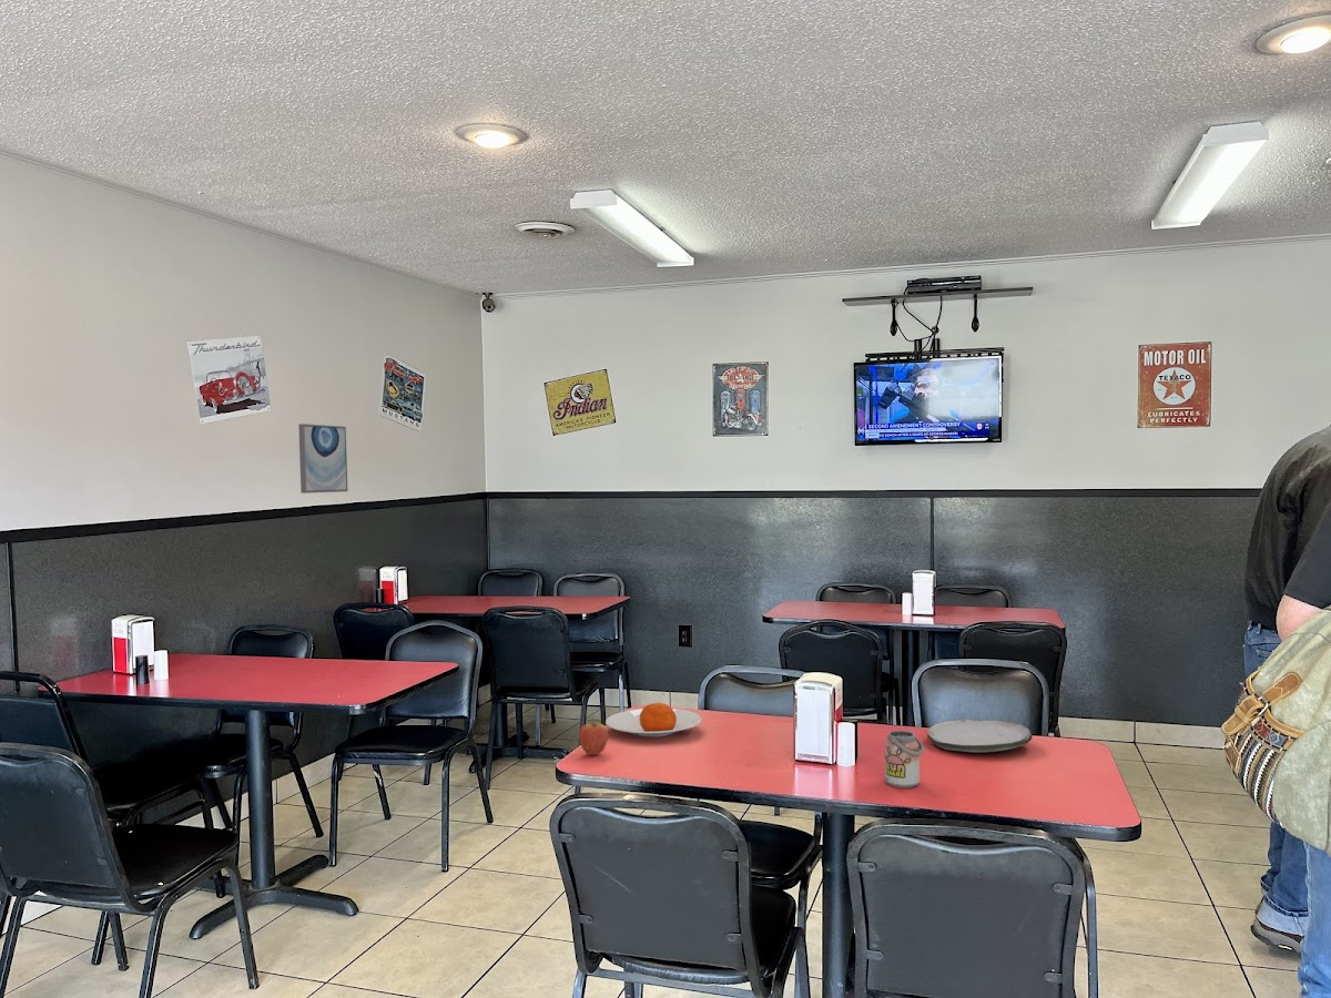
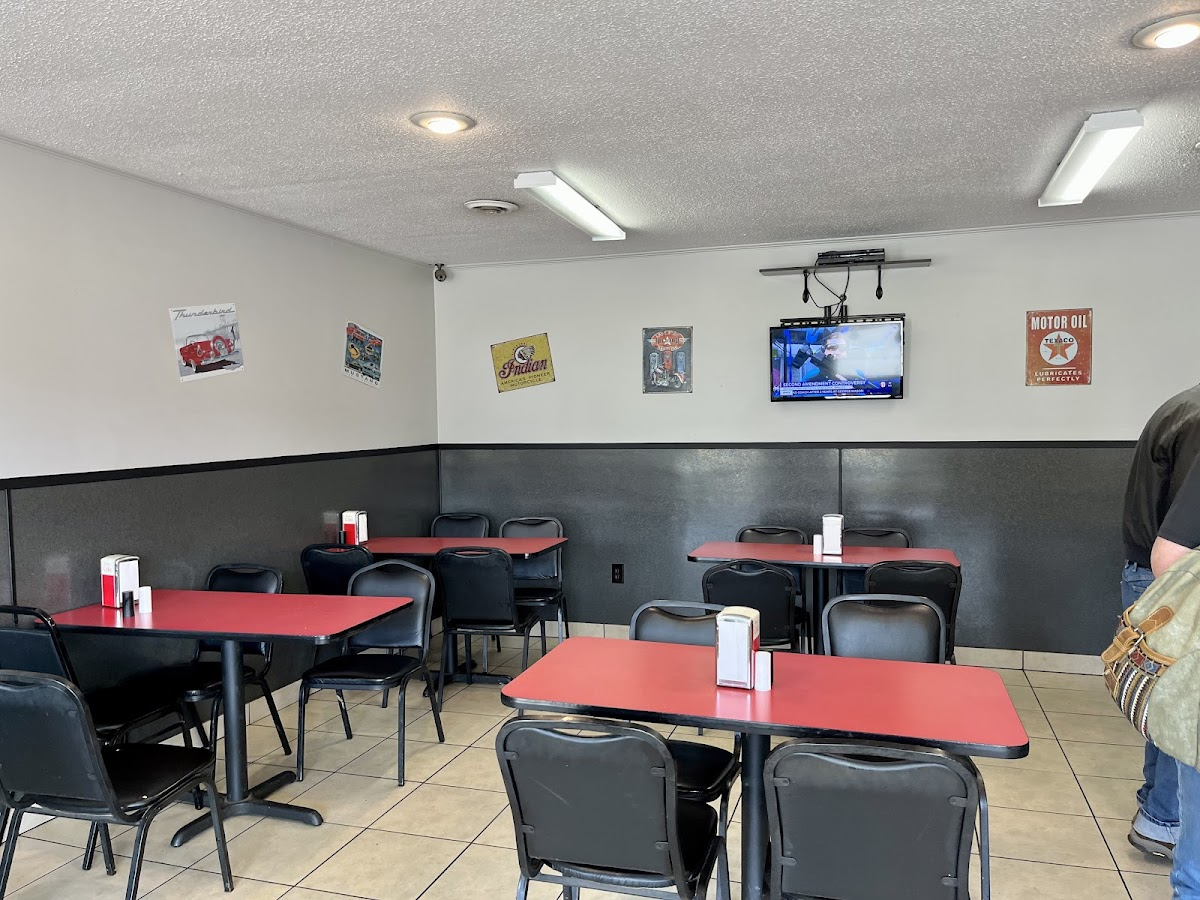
- plate [926,719,1033,753]
- fruit [578,716,609,756]
- wall art [297,422,349,495]
- plate [604,702,702,737]
- beverage can [883,730,925,788]
